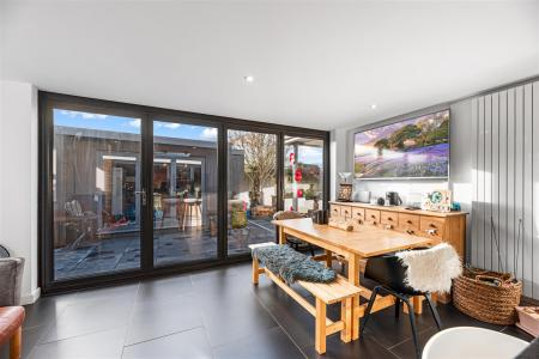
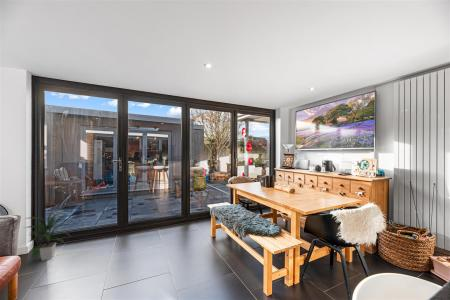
+ indoor plant [22,210,72,262]
